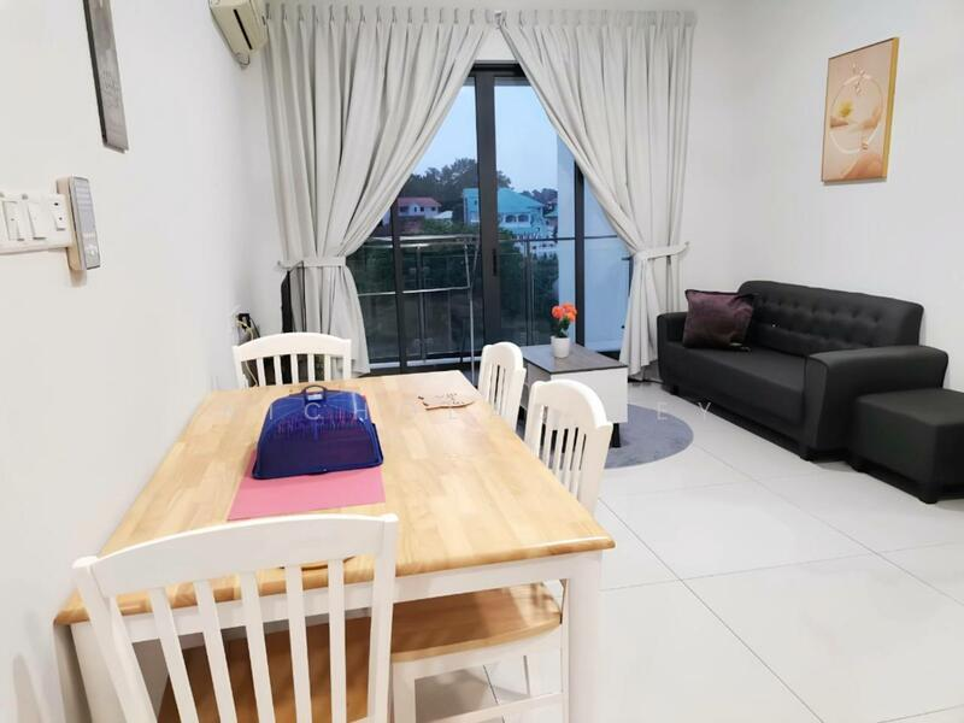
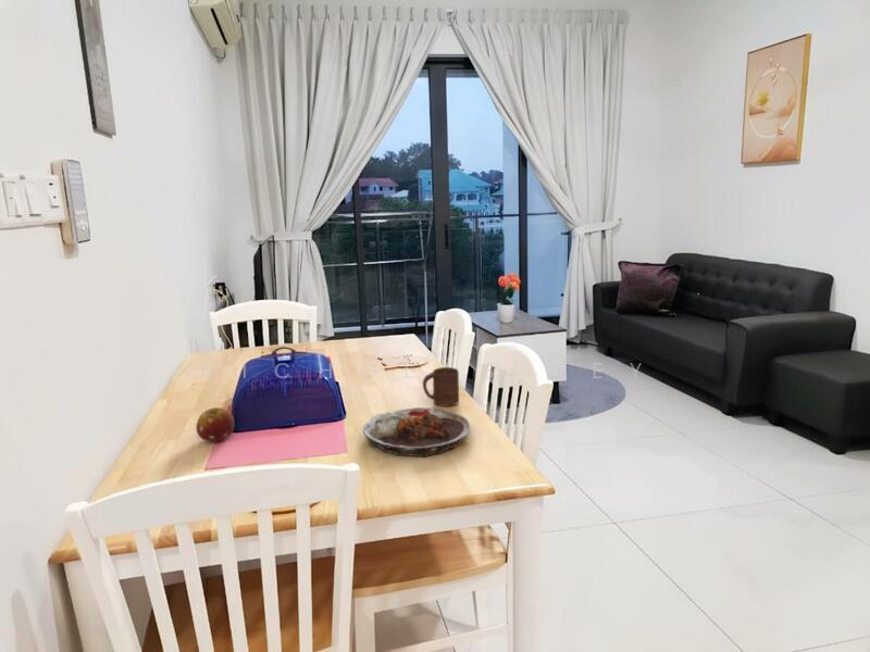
+ cup [422,366,460,408]
+ fruit [196,406,235,442]
+ plate [362,406,472,457]
